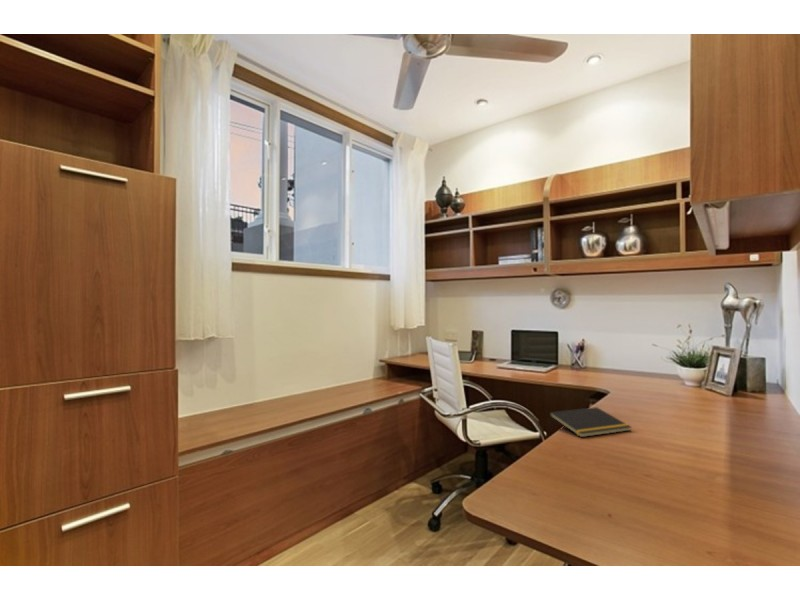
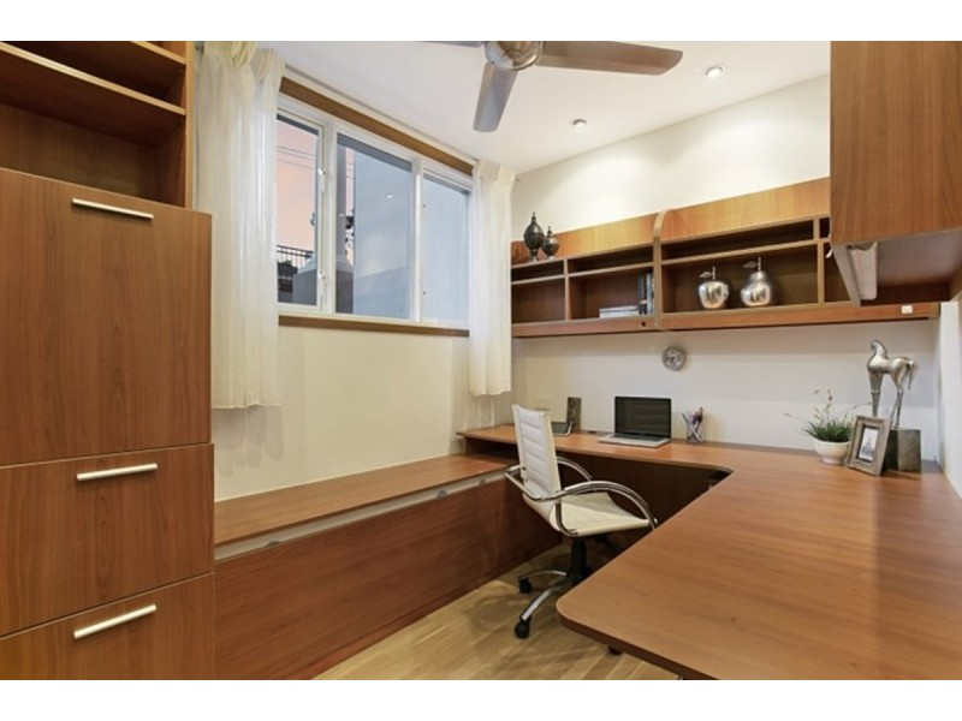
- notepad [548,406,632,438]
